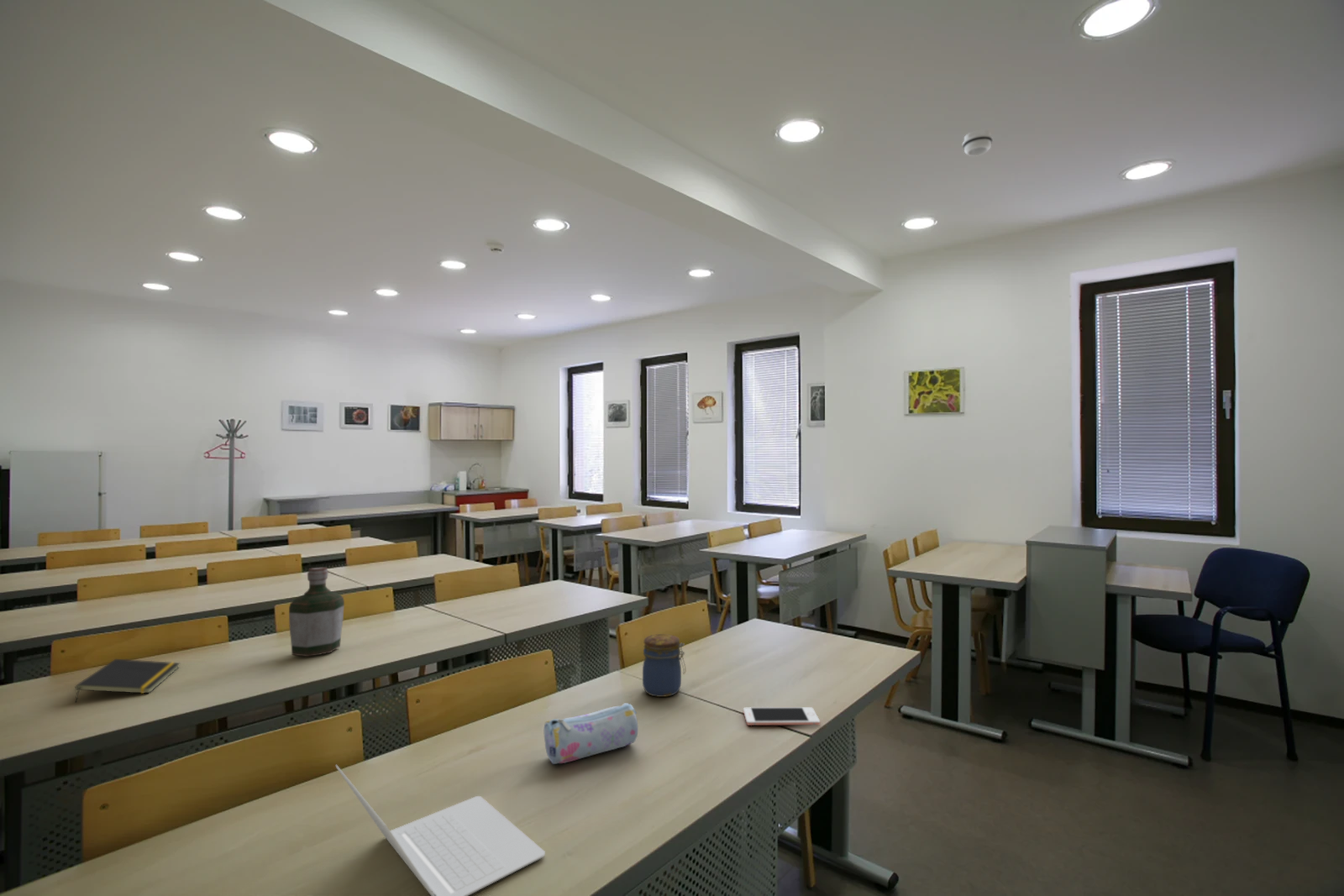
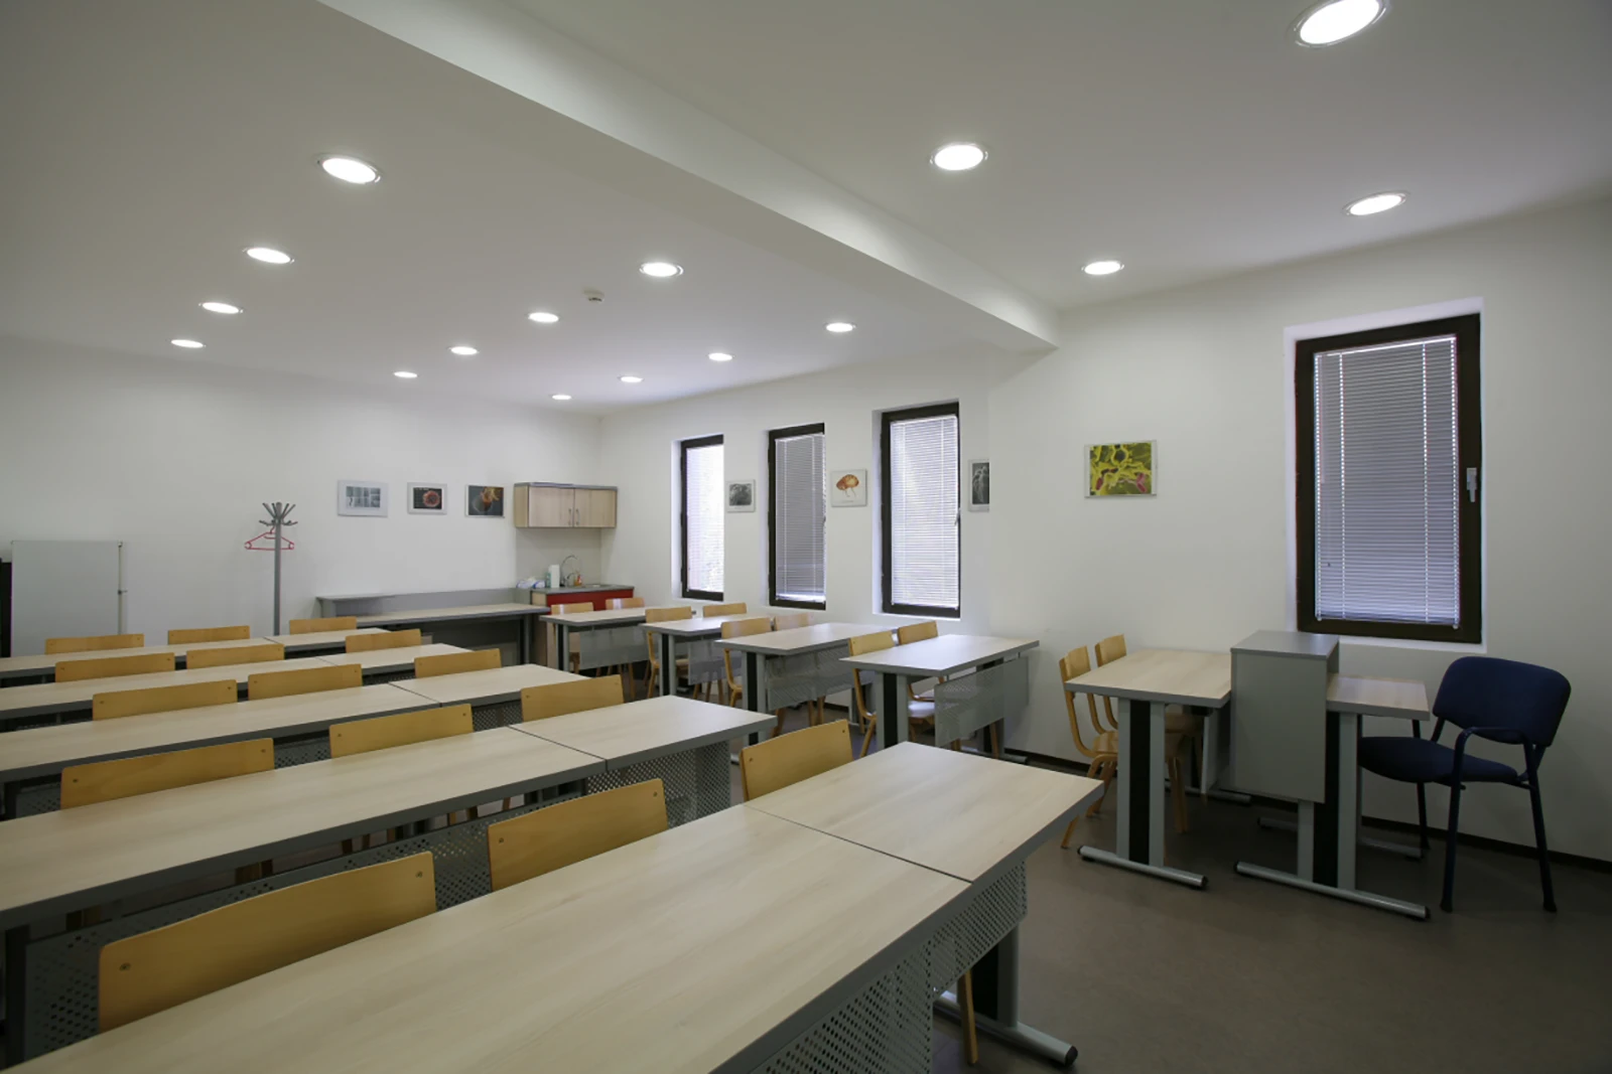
- bottle [288,567,345,658]
- notepad [74,658,181,704]
- pencil case [543,702,639,765]
- cell phone [743,706,821,726]
- jar [642,633,686,698]
- smoke detector [962,128,994,157]
- laptop [335,764,546,896]
